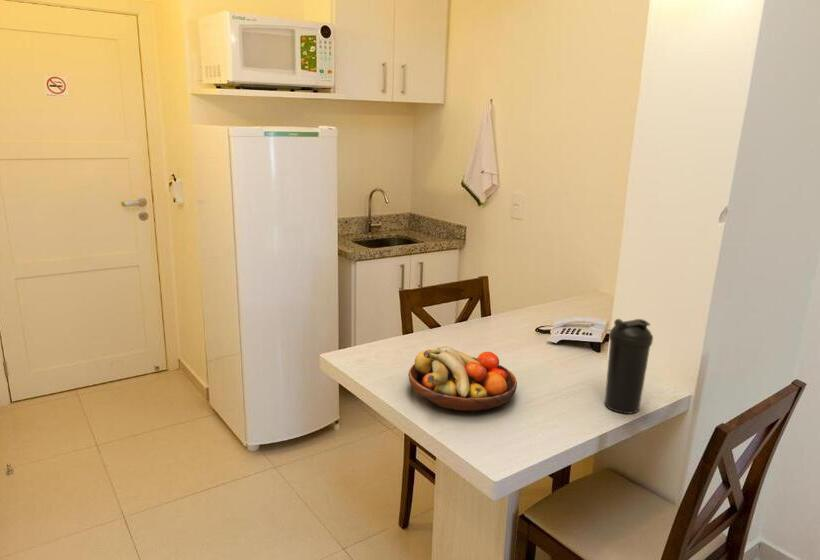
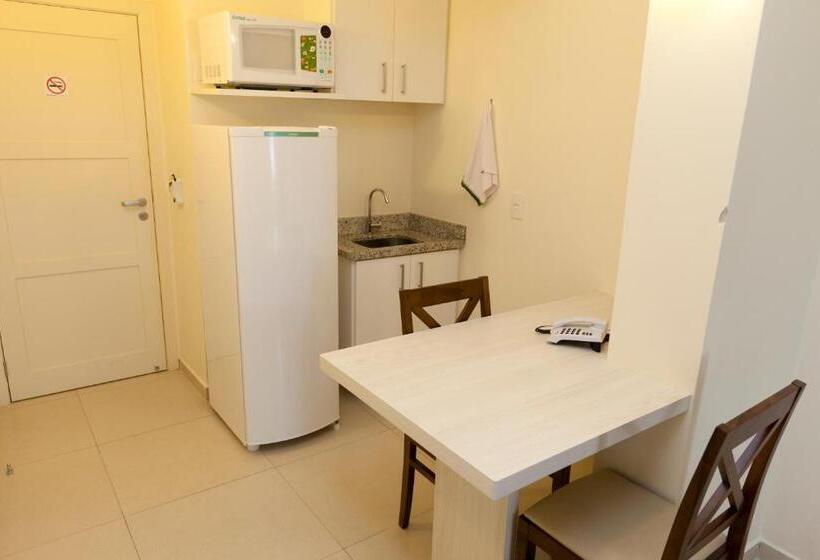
- water bottle [604,318,654,415]
- fruit bowl [408,346,518,413]
